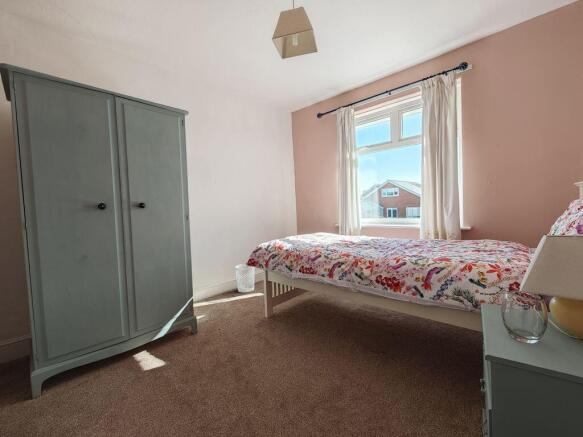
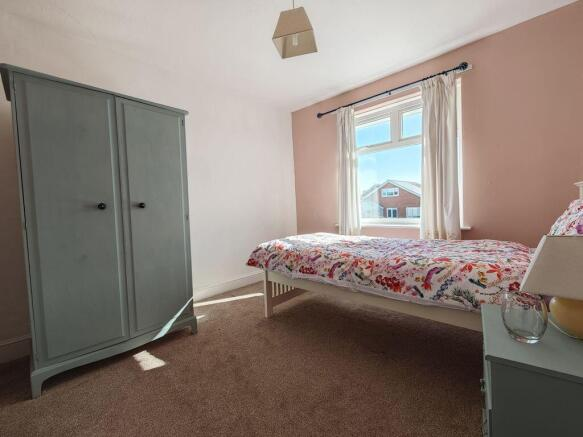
- wastebasket [234,263,256,293]
